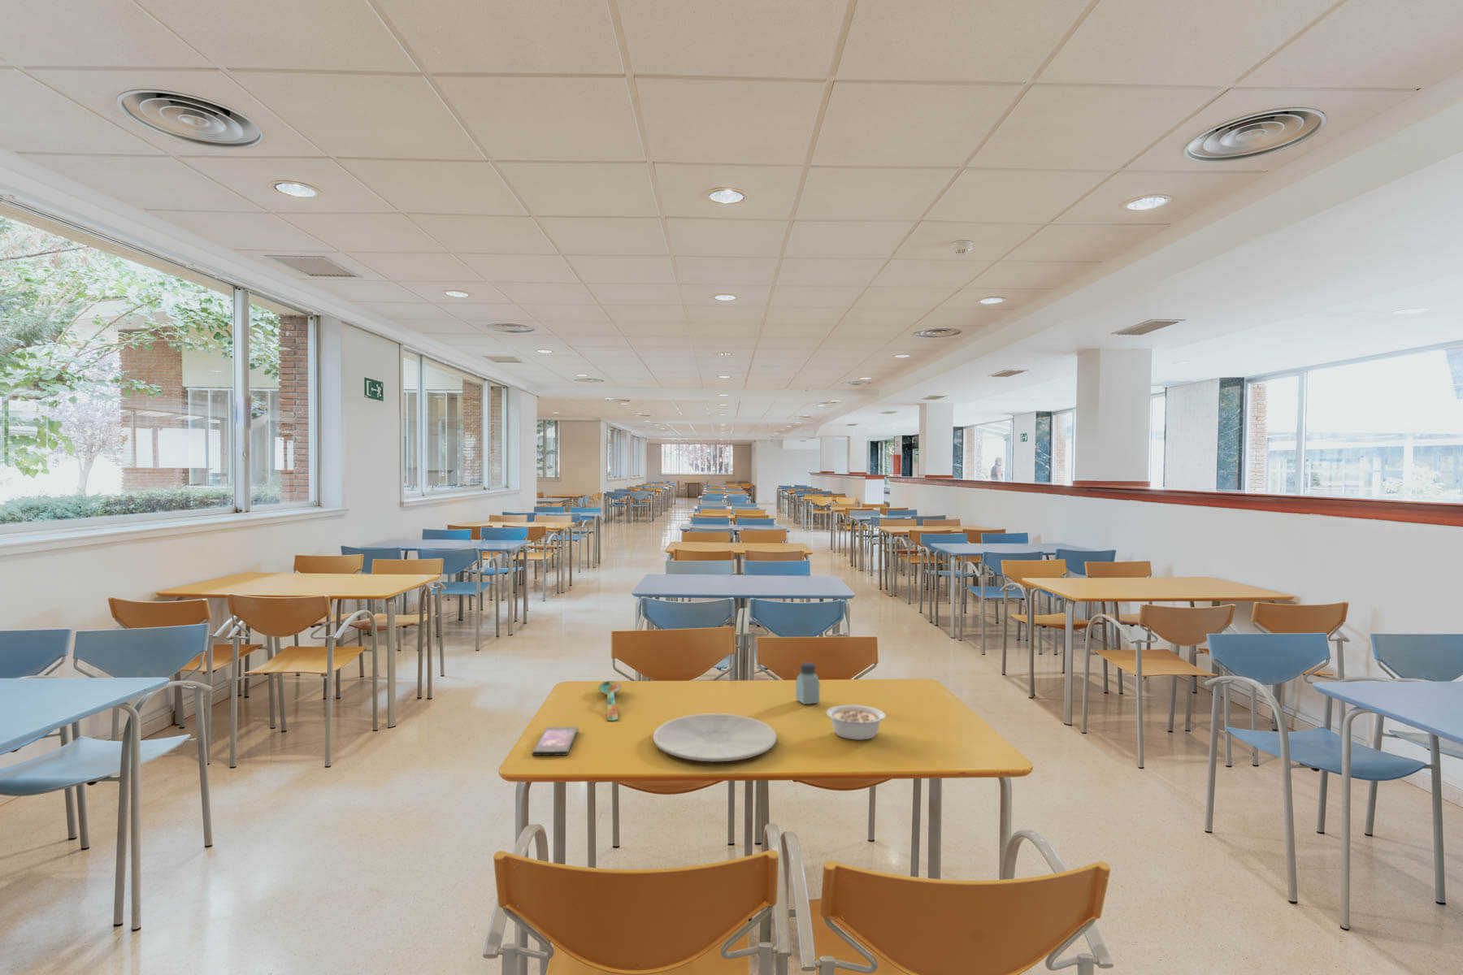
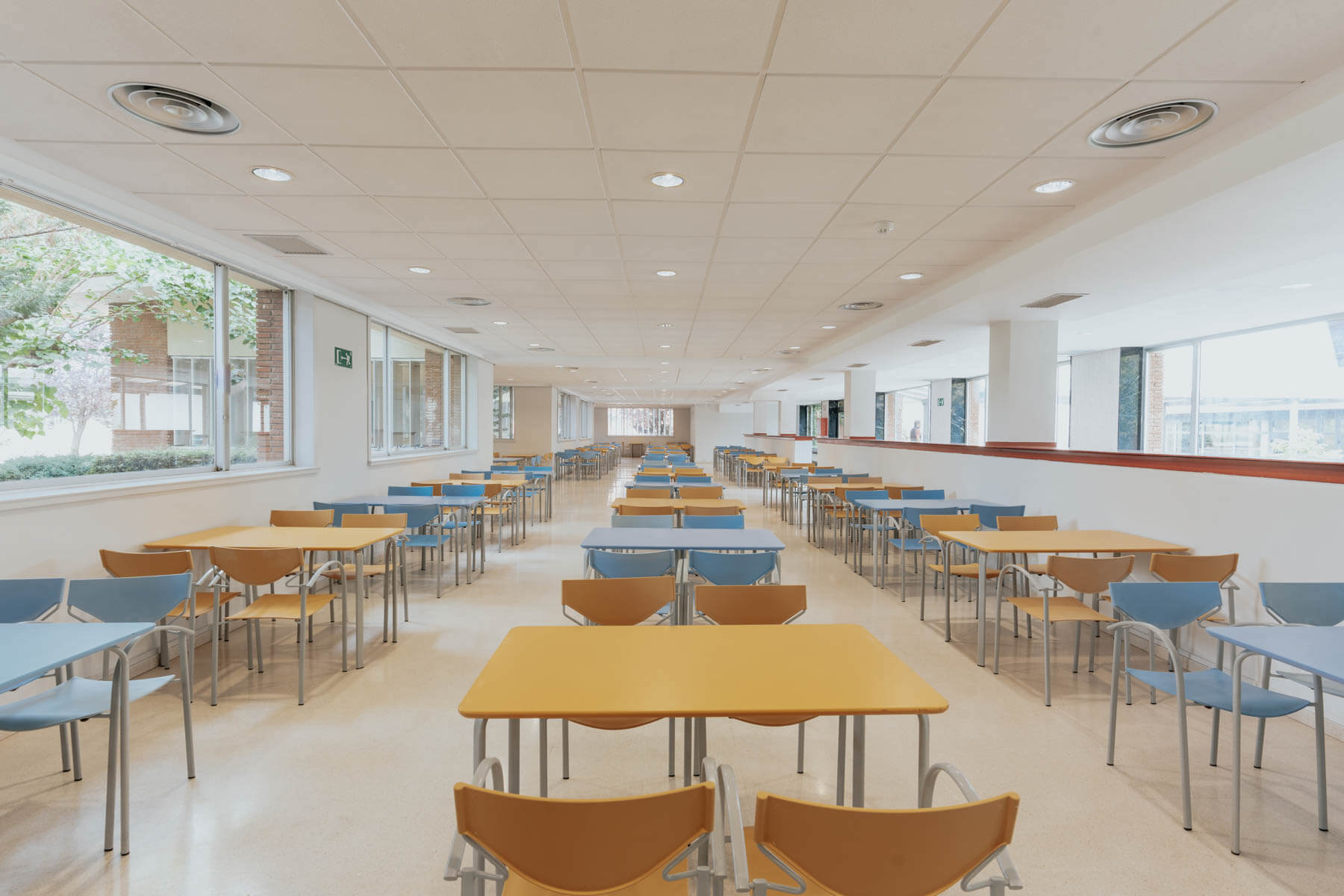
- saltshaker [795,662,820,705]
- spoon [598,680,623,721]
- smartphone [531,726,579,756]
- legume [826,704,895,741]
- plate [652,713,777,762]
